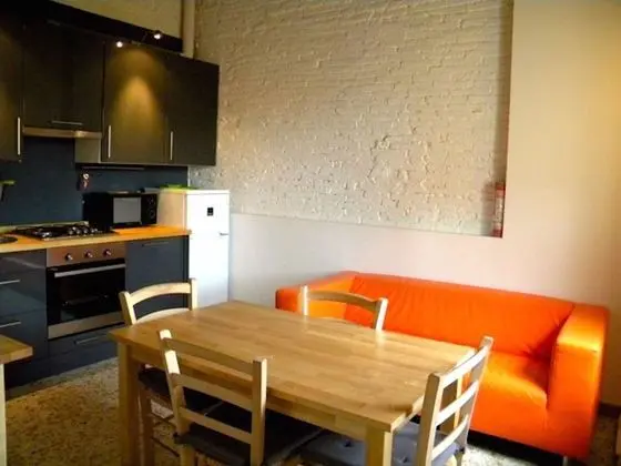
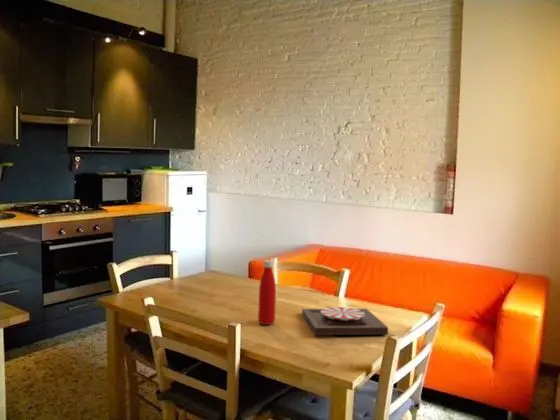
+ plate [301,306,389,336]
+ bottle [257,259,277,326]
